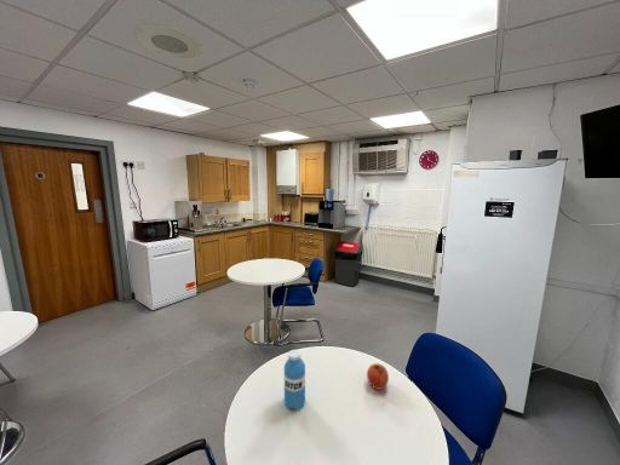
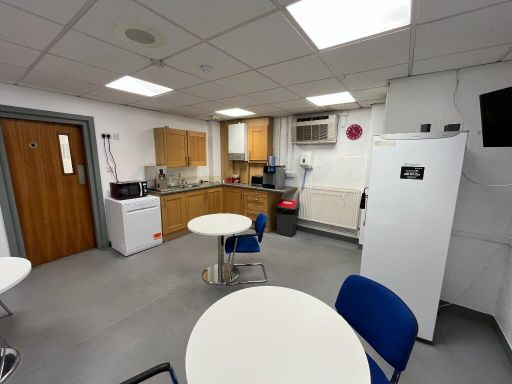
- fruit [366,362,390,391]
- water bottle [283,349,306,412]
